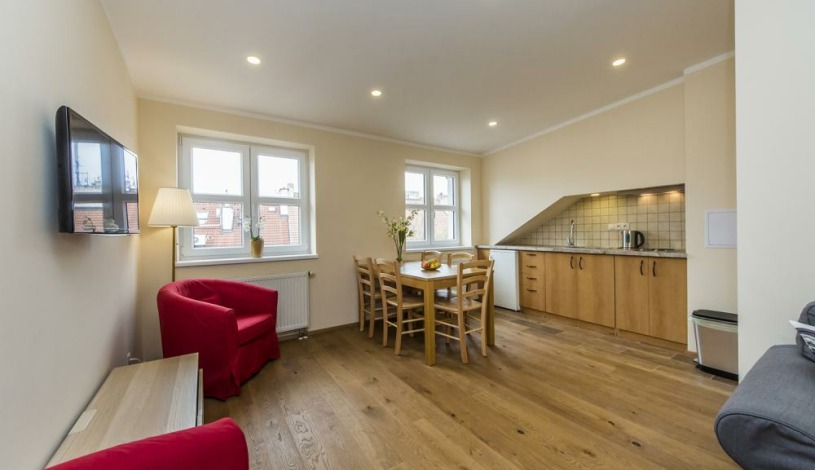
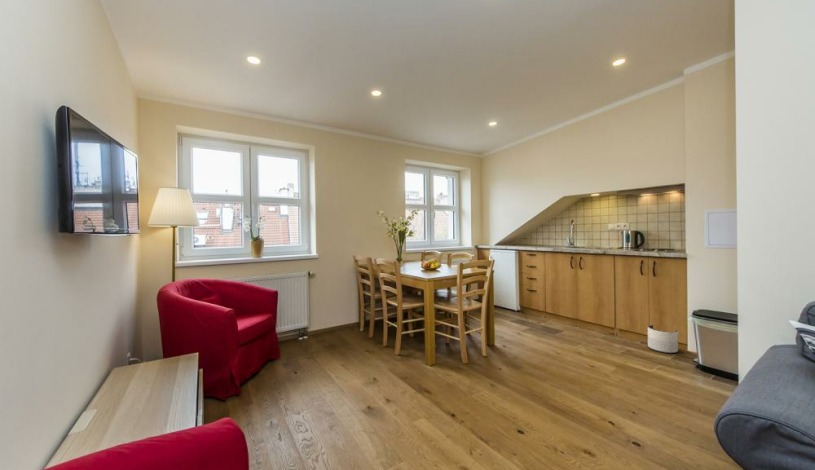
+ planter [647,324,679,354]
